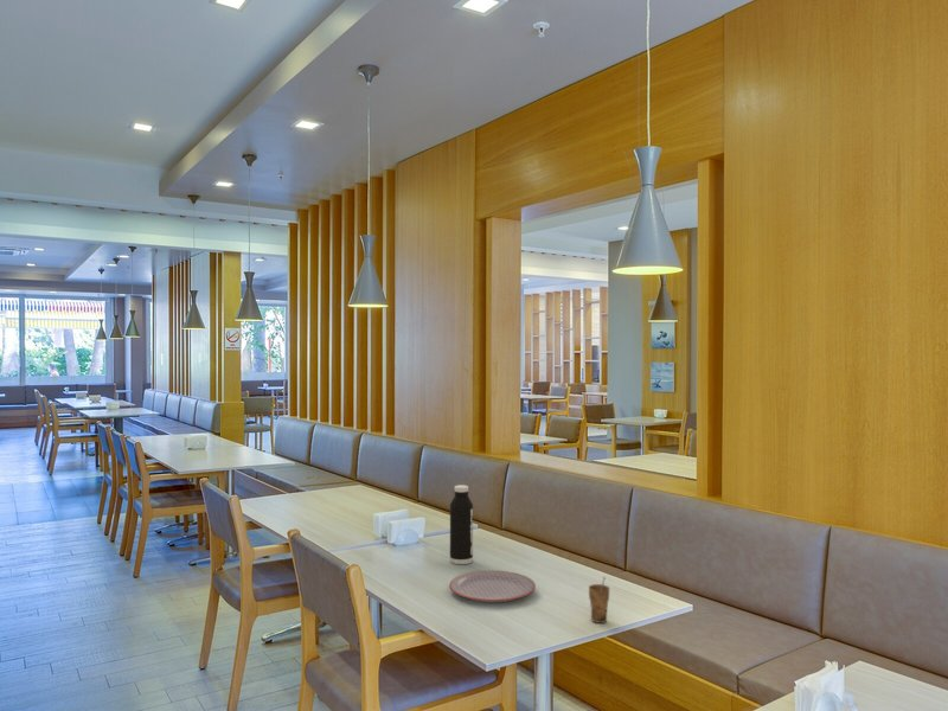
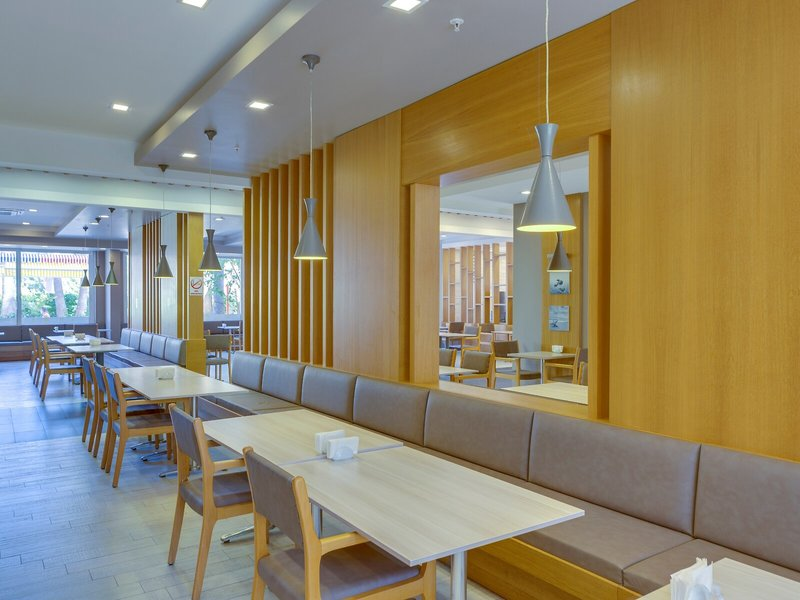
- water bottle [449,483,474,565]
- cup [588,576,610,624]
- plate [448,569,537,603]
